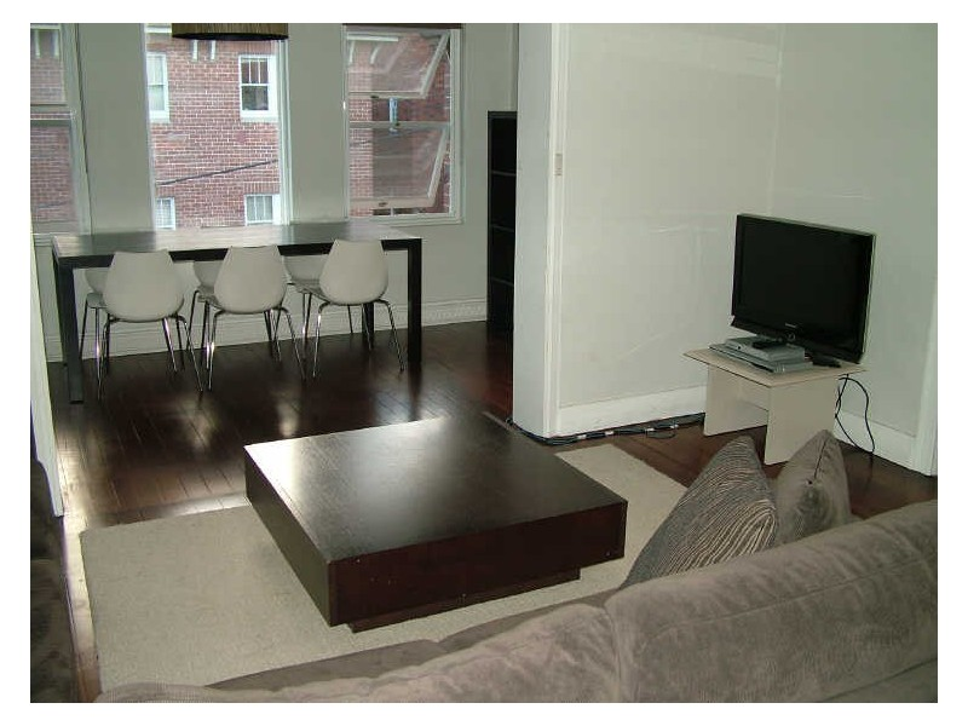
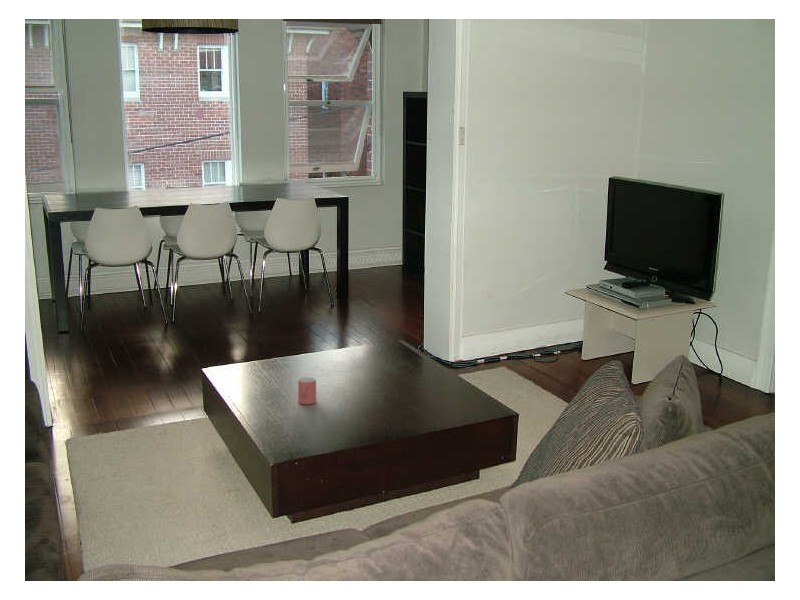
+ cup [297,376,317,405]
